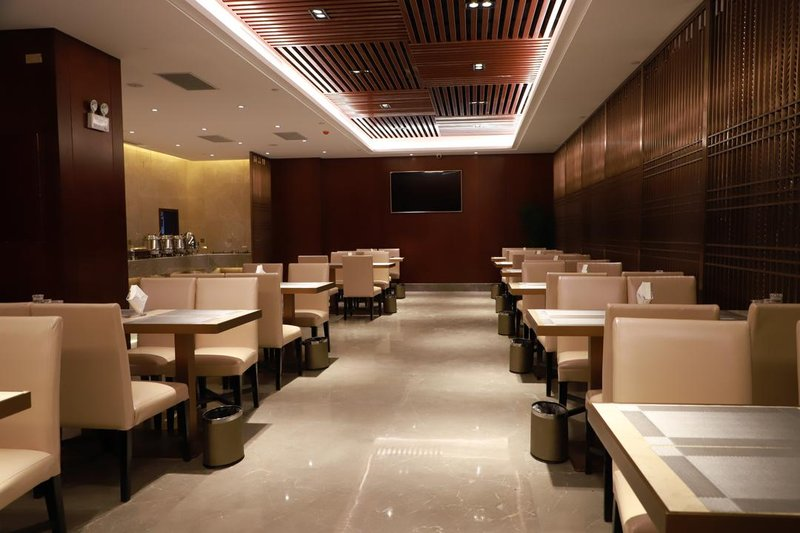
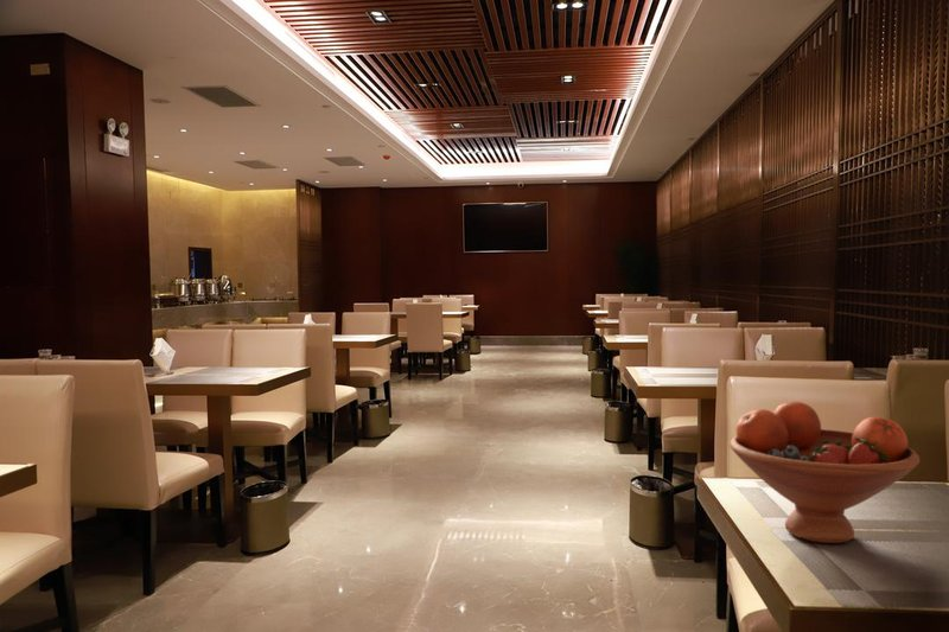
+ fruit bowl [730,401,921,544]
